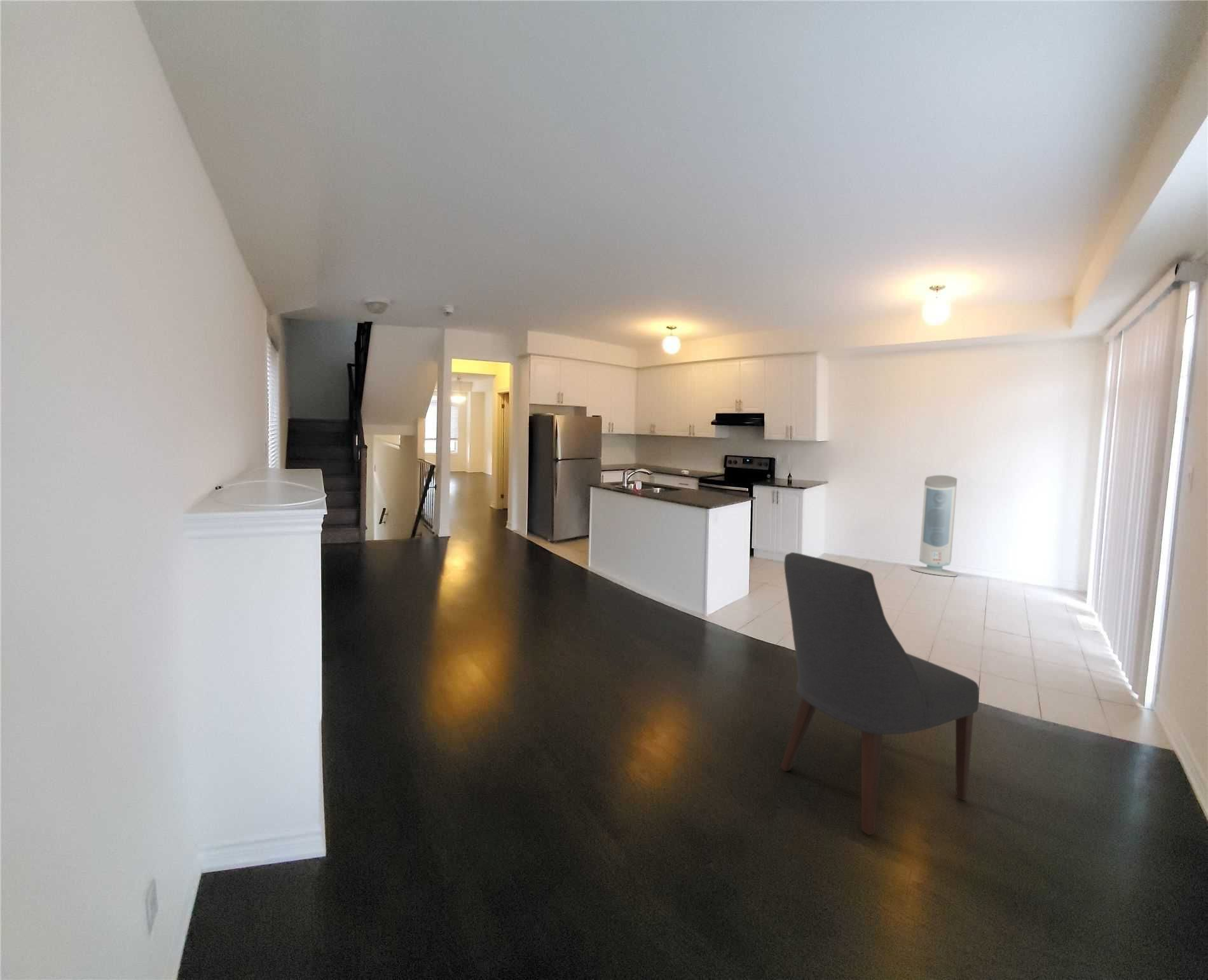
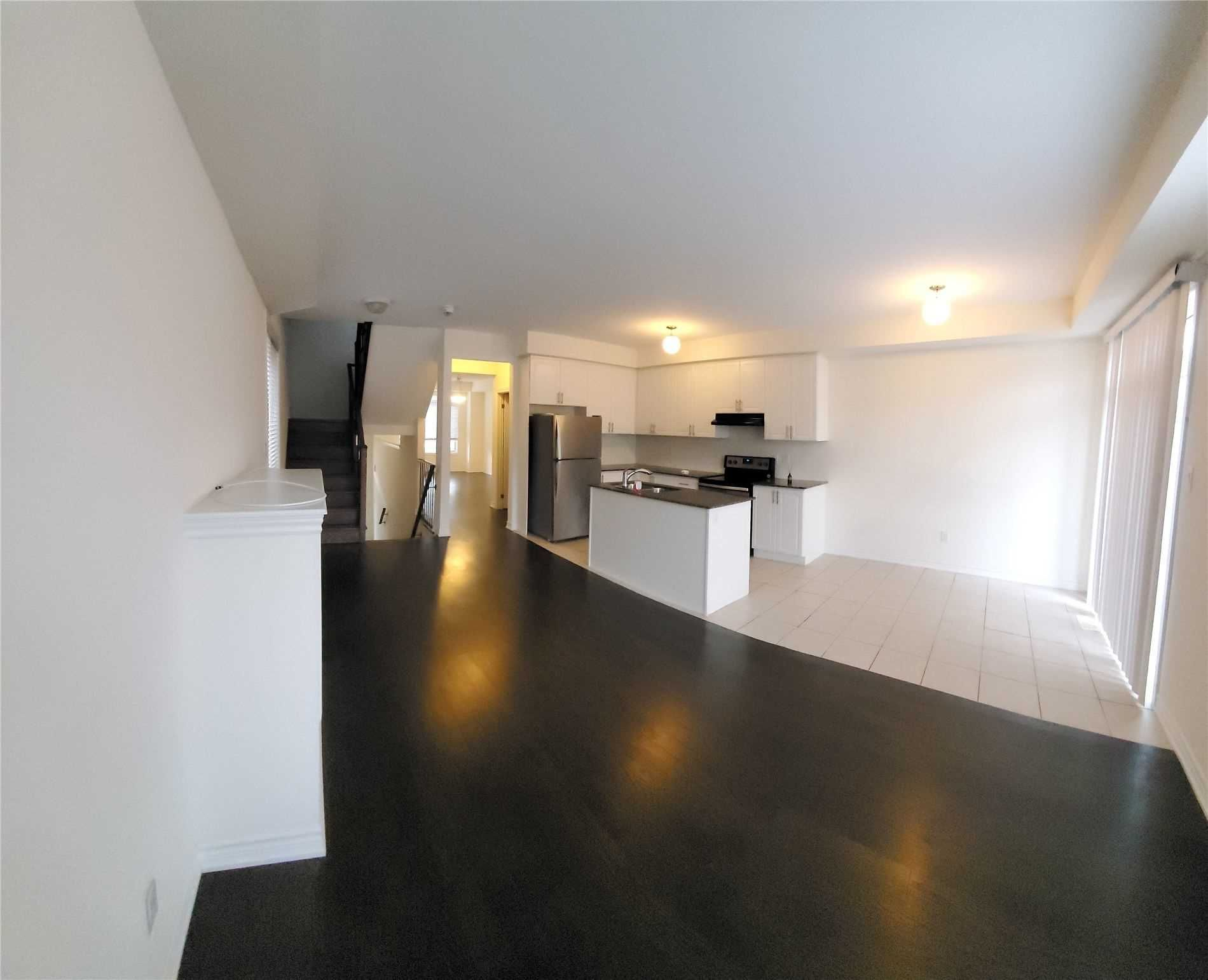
- air purifier [910,475,959,577]
- chair [779,552,980,836]
